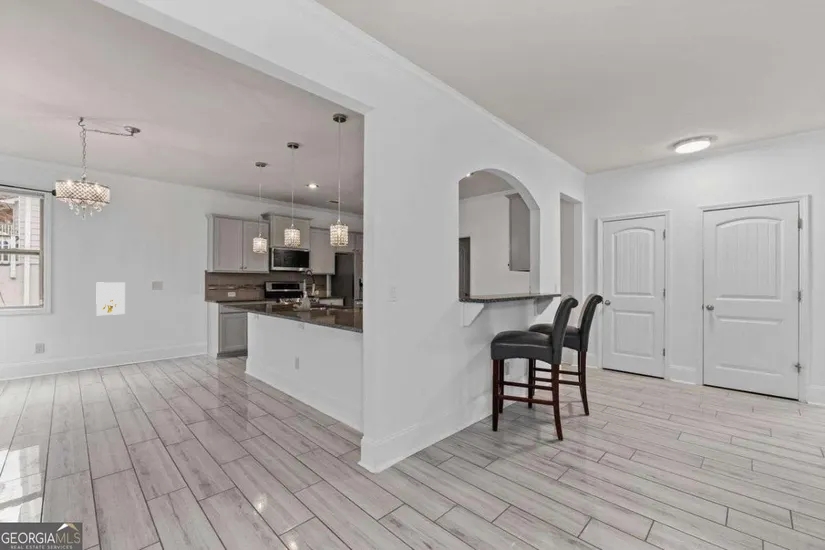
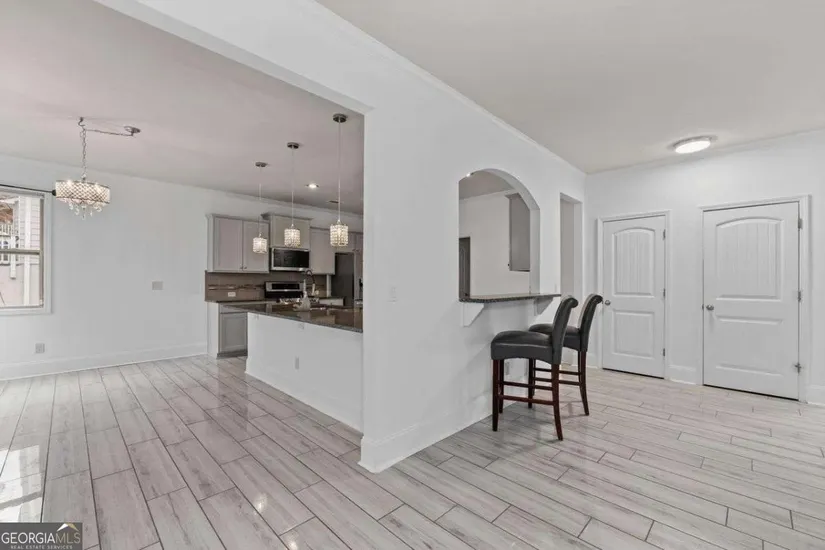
- wall art [95,281,126,316]
